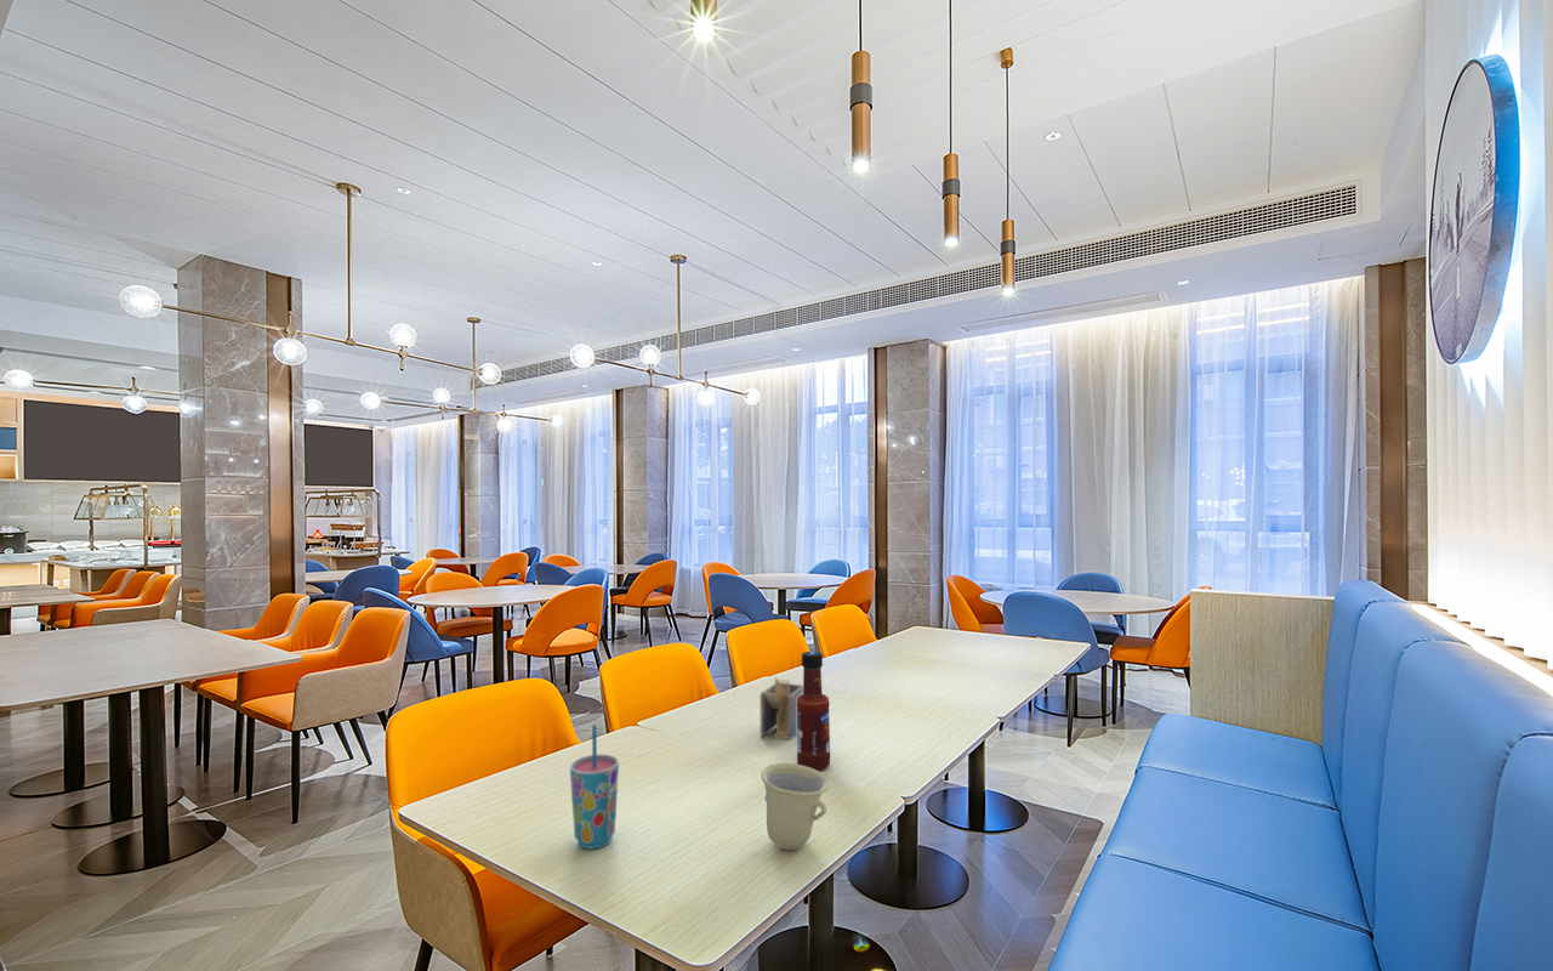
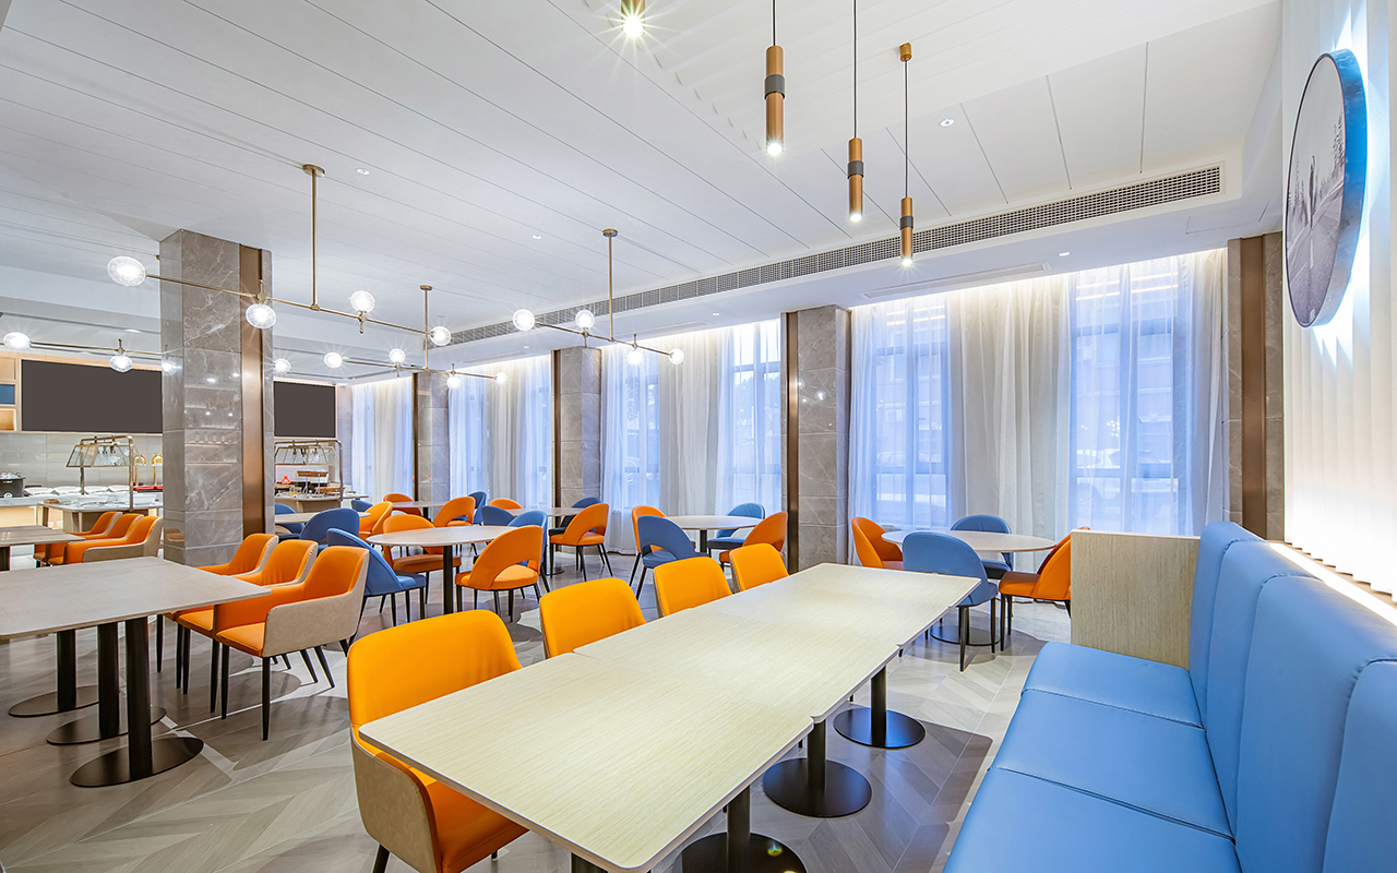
- cup [760,762,830,851]
- cup [569,723,620,851]
- napkin holder [760,677,803,742]
- tabasco sauce [796,651,831,771]
